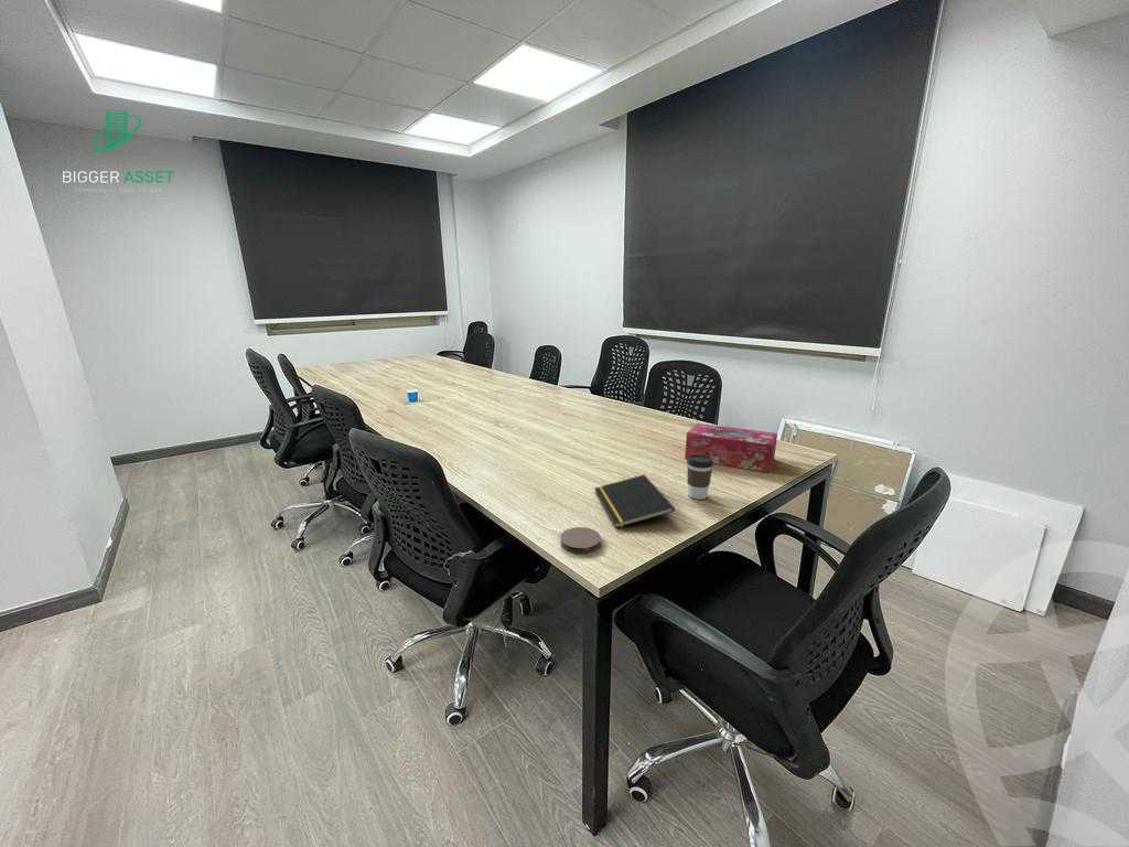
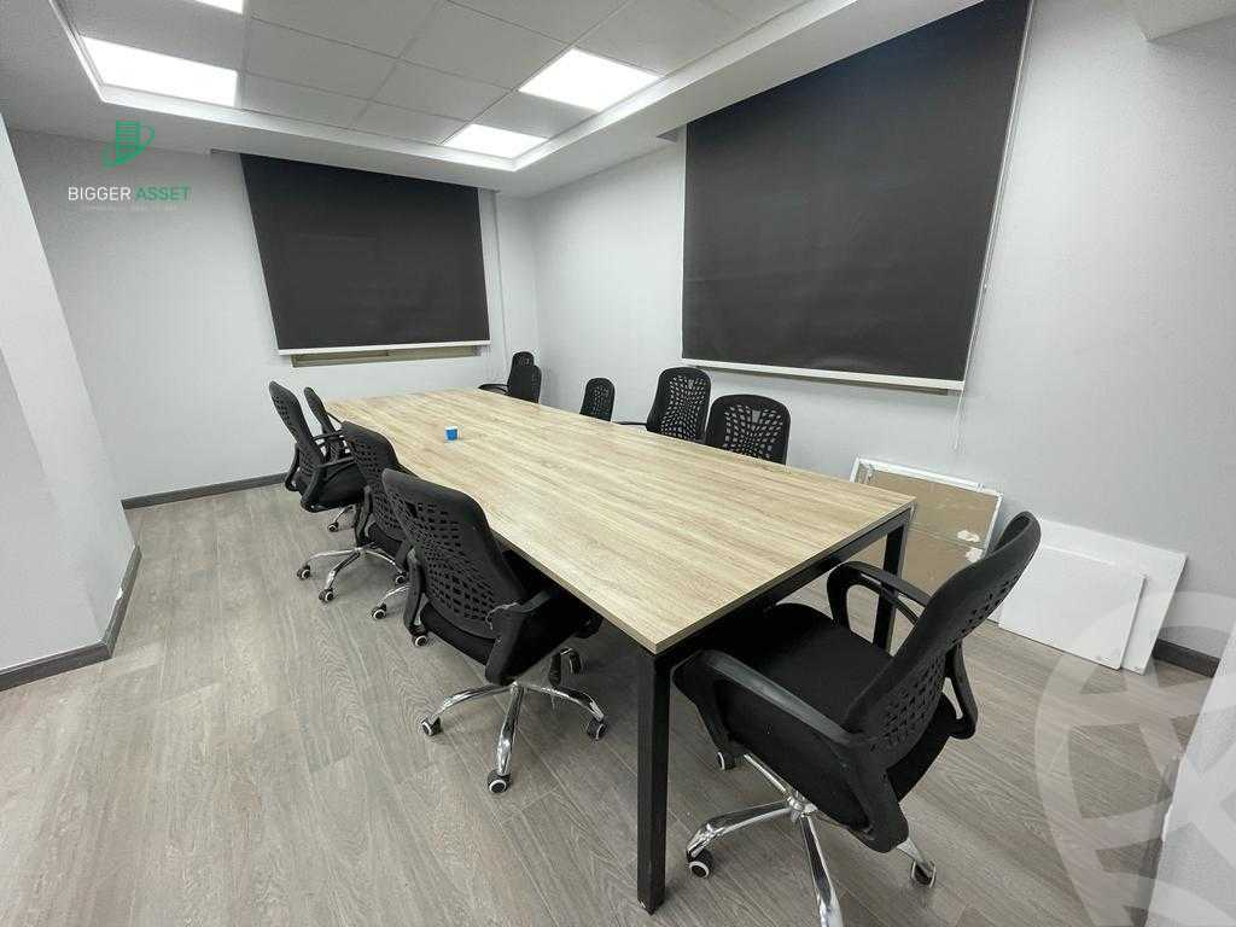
- tissue box [684,422,778,474]
- coaster [559,526,602,555]
- coffee cup [686,454,714,501]
- notepad [593,473,676,529]
